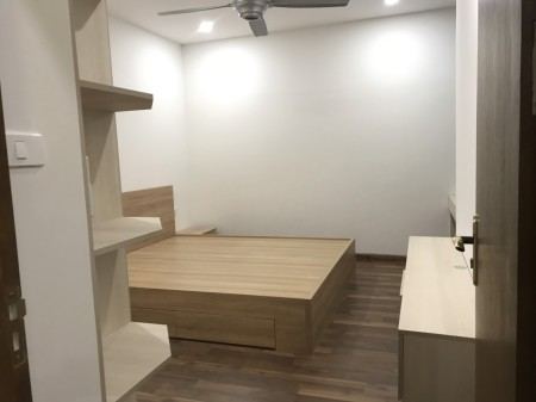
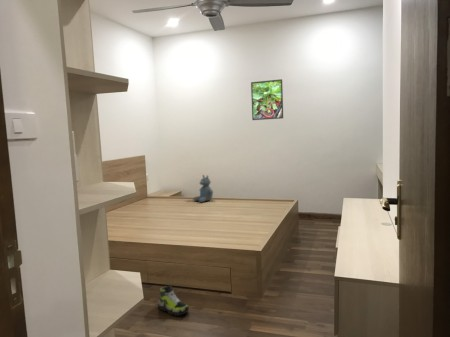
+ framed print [250,78,284,121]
+ shoe [157,284,190,317]
+ teddy bear [192,174,214,204]
